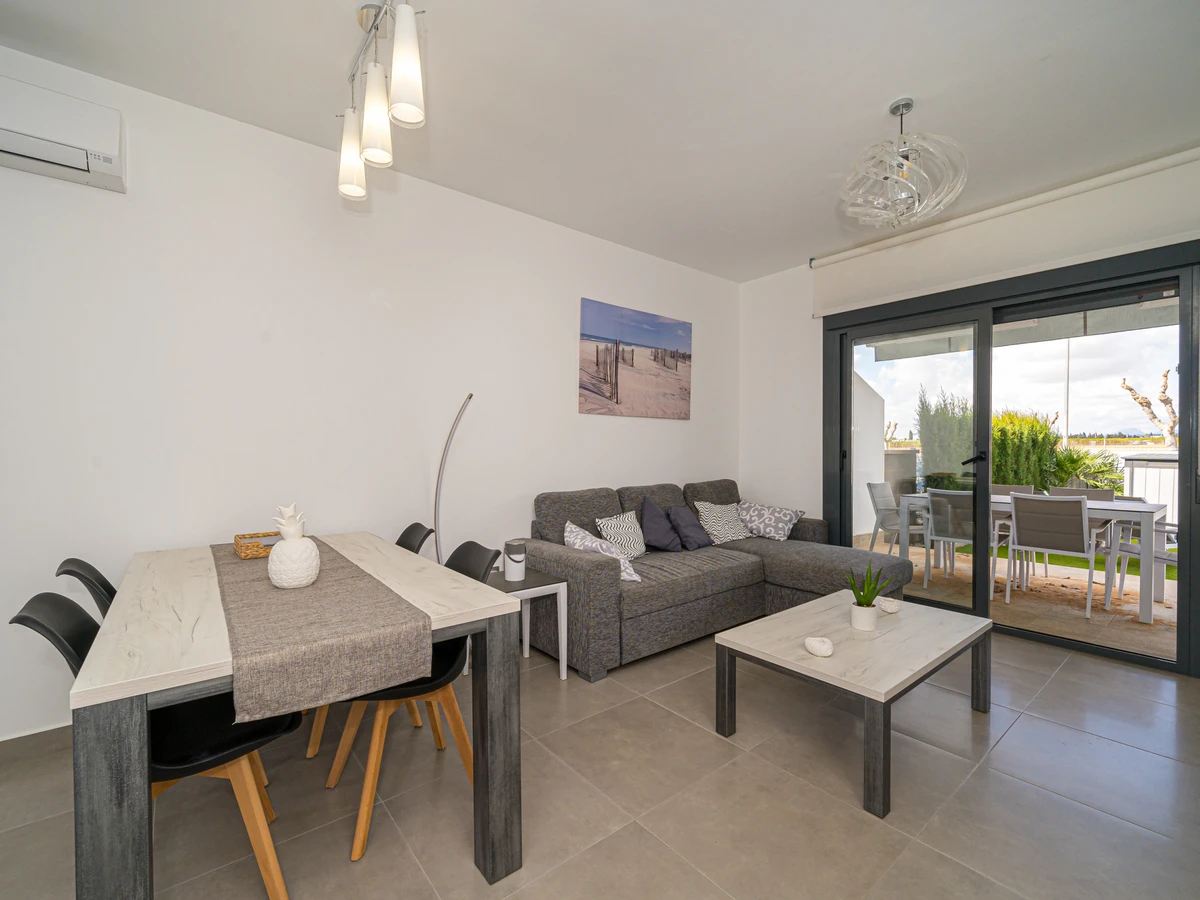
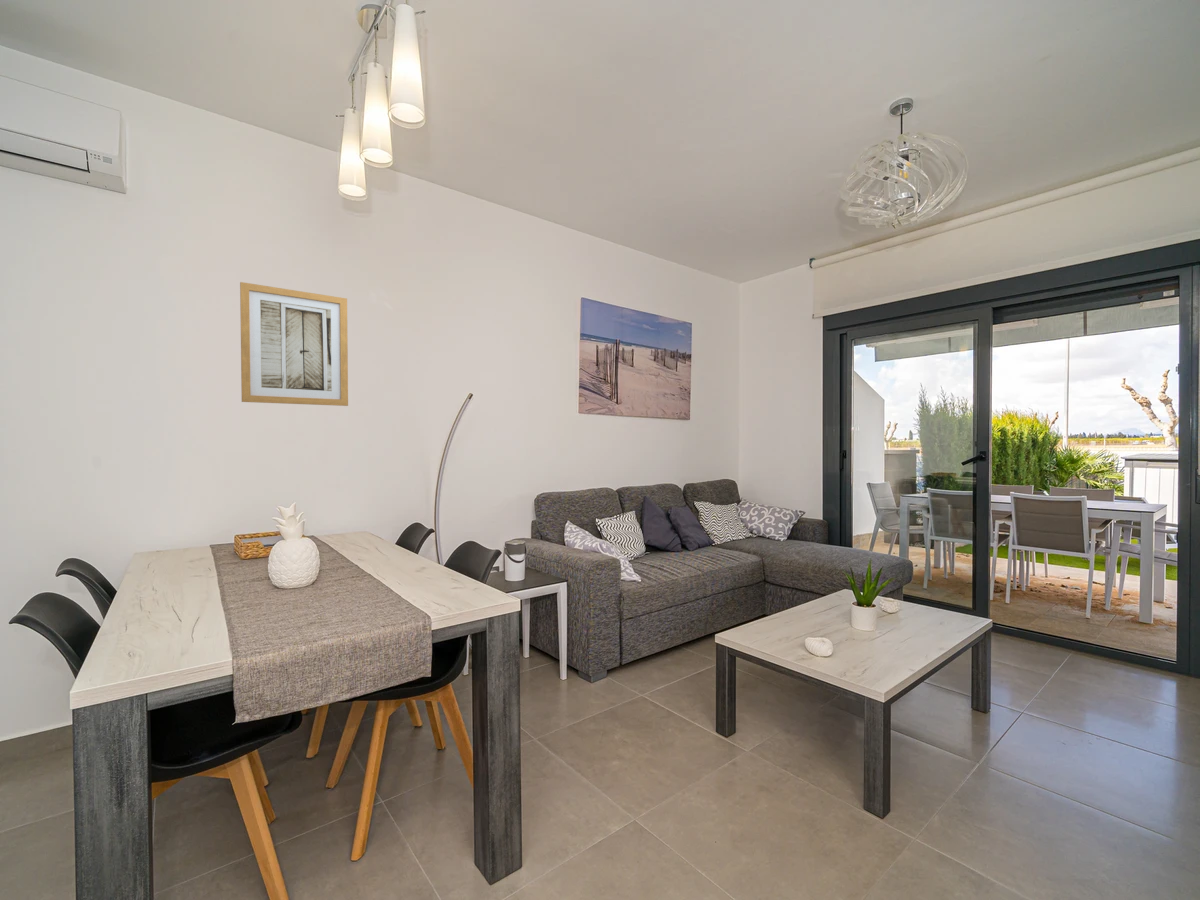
+ wall art [239,281,349,407]
